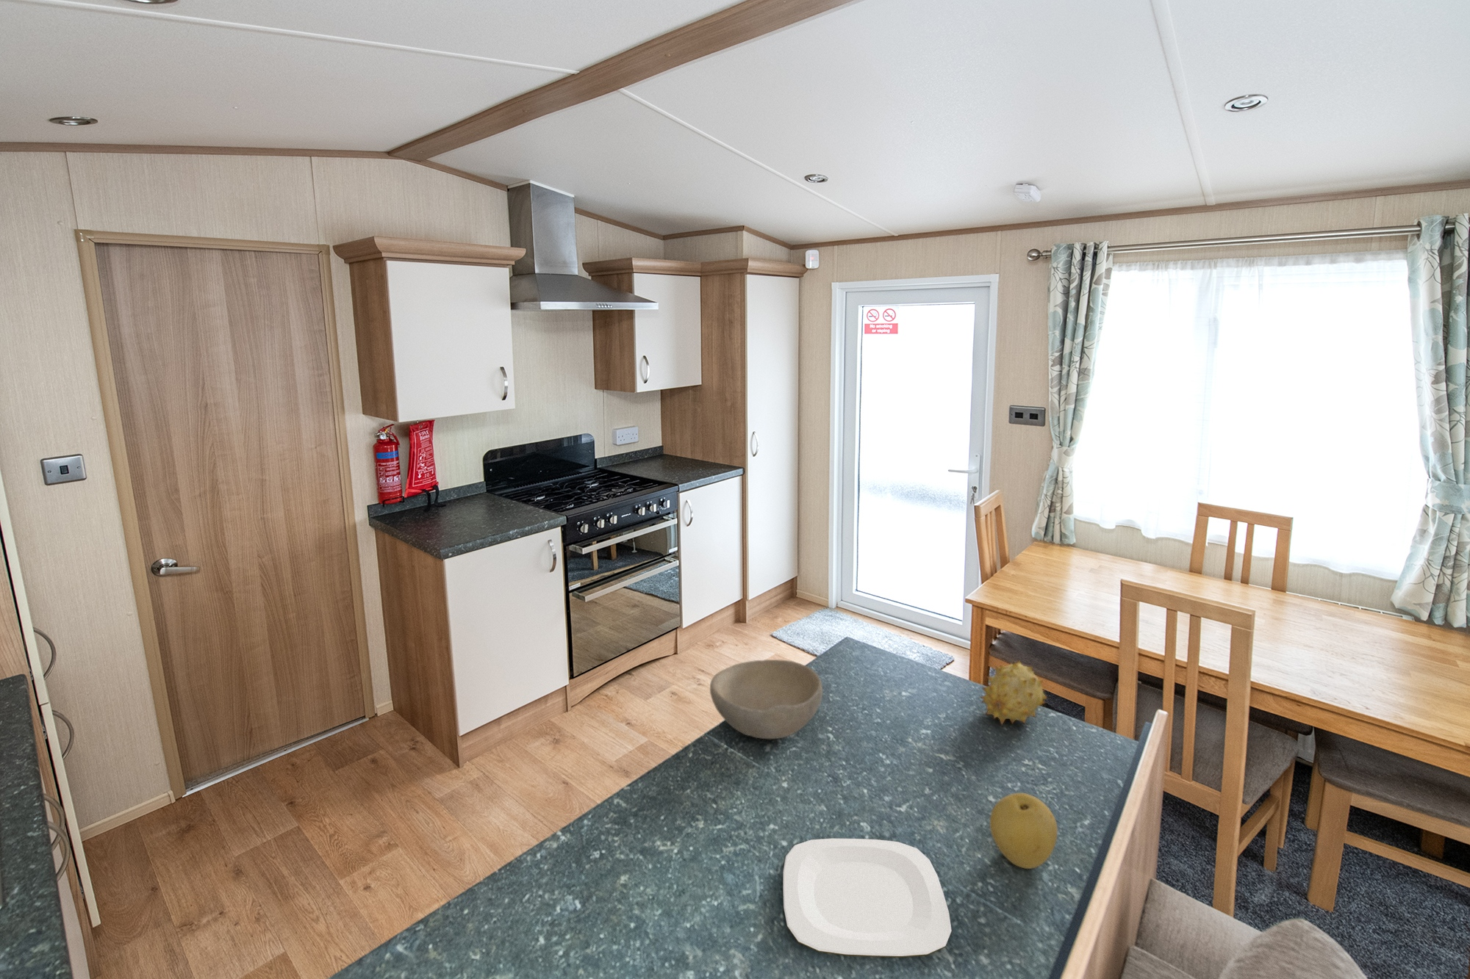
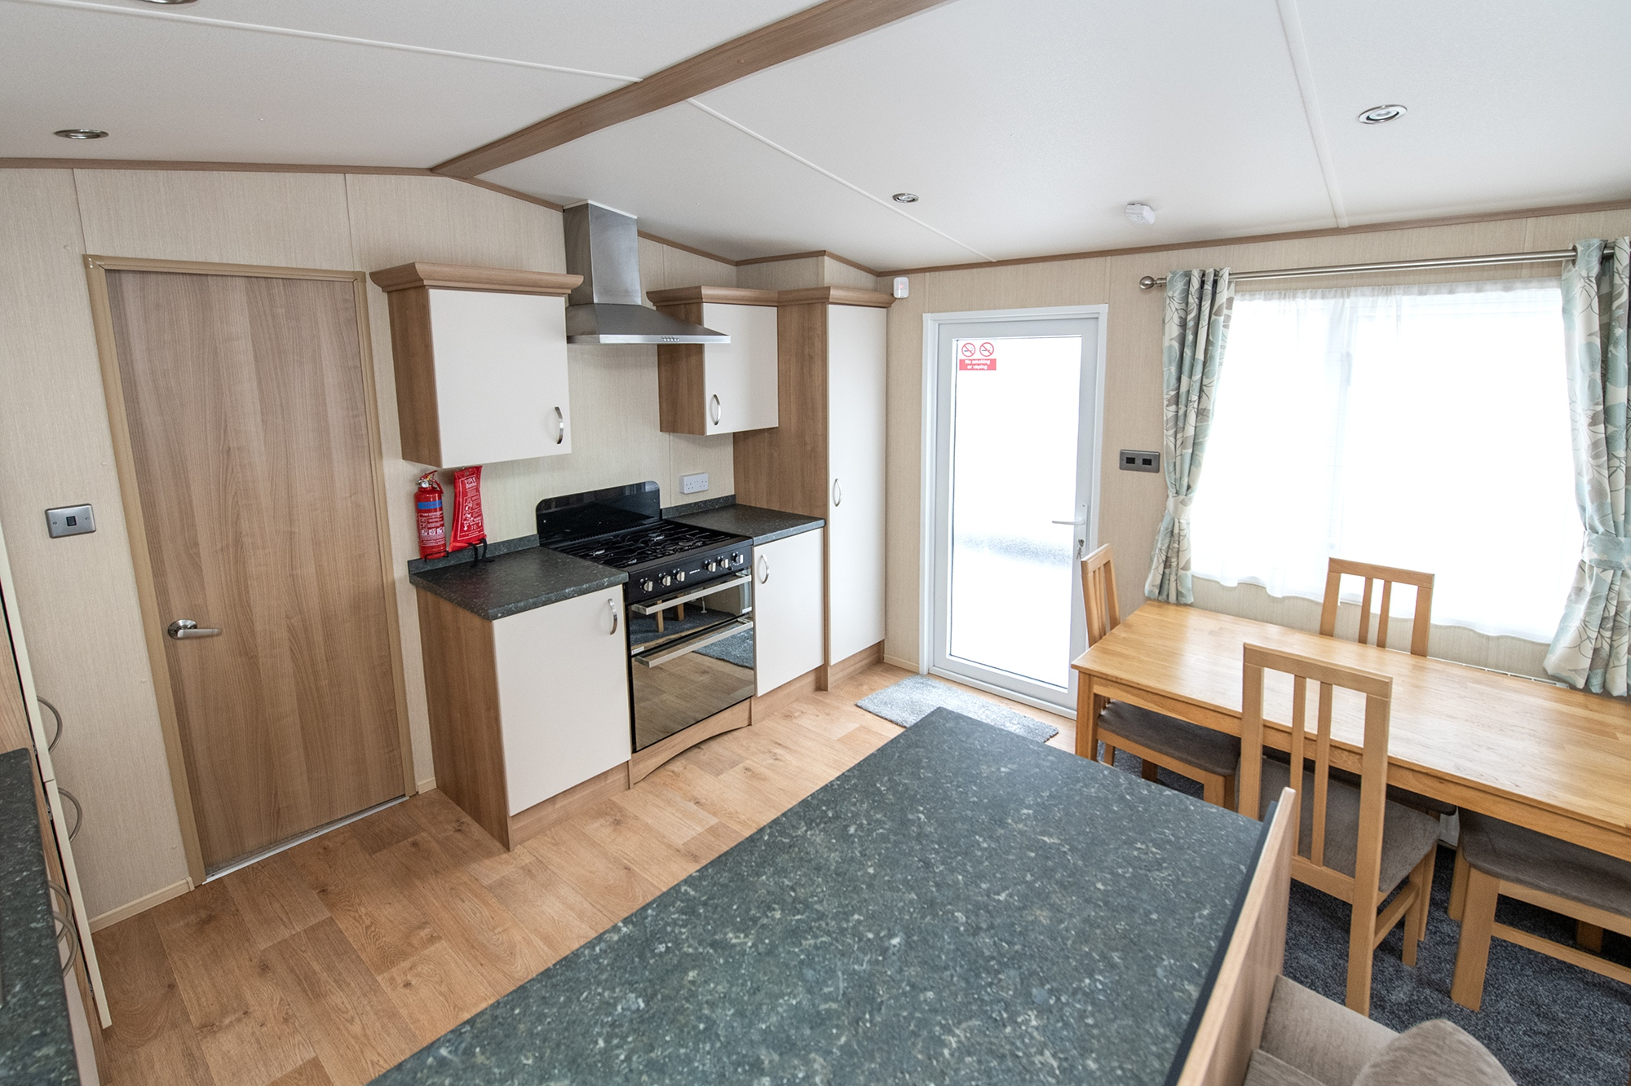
- bowl [709,659,823,740]
- fruit [979,660,1048,727]
- plate [783,838,952,958]
- fruit [989,792,1058,870]
